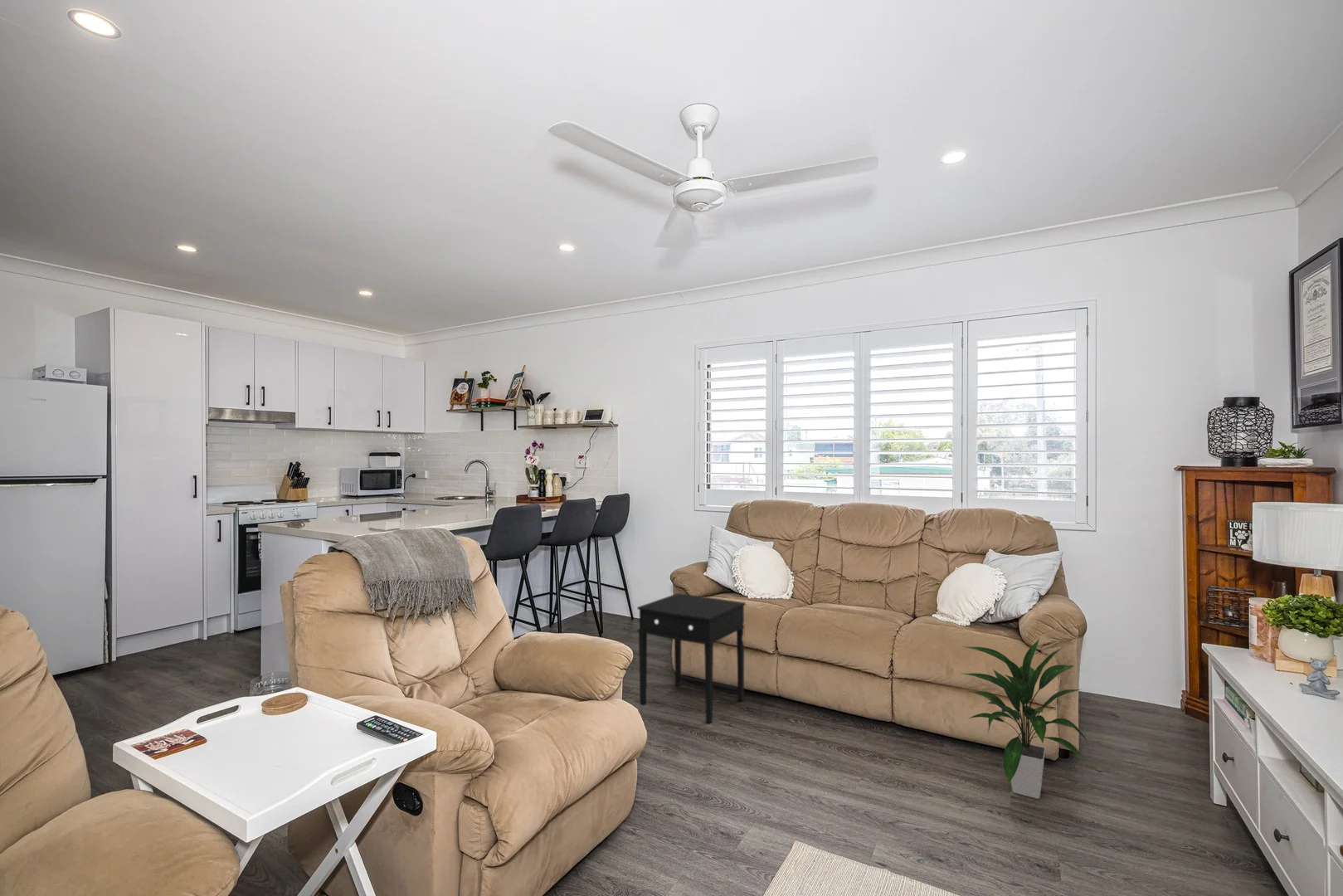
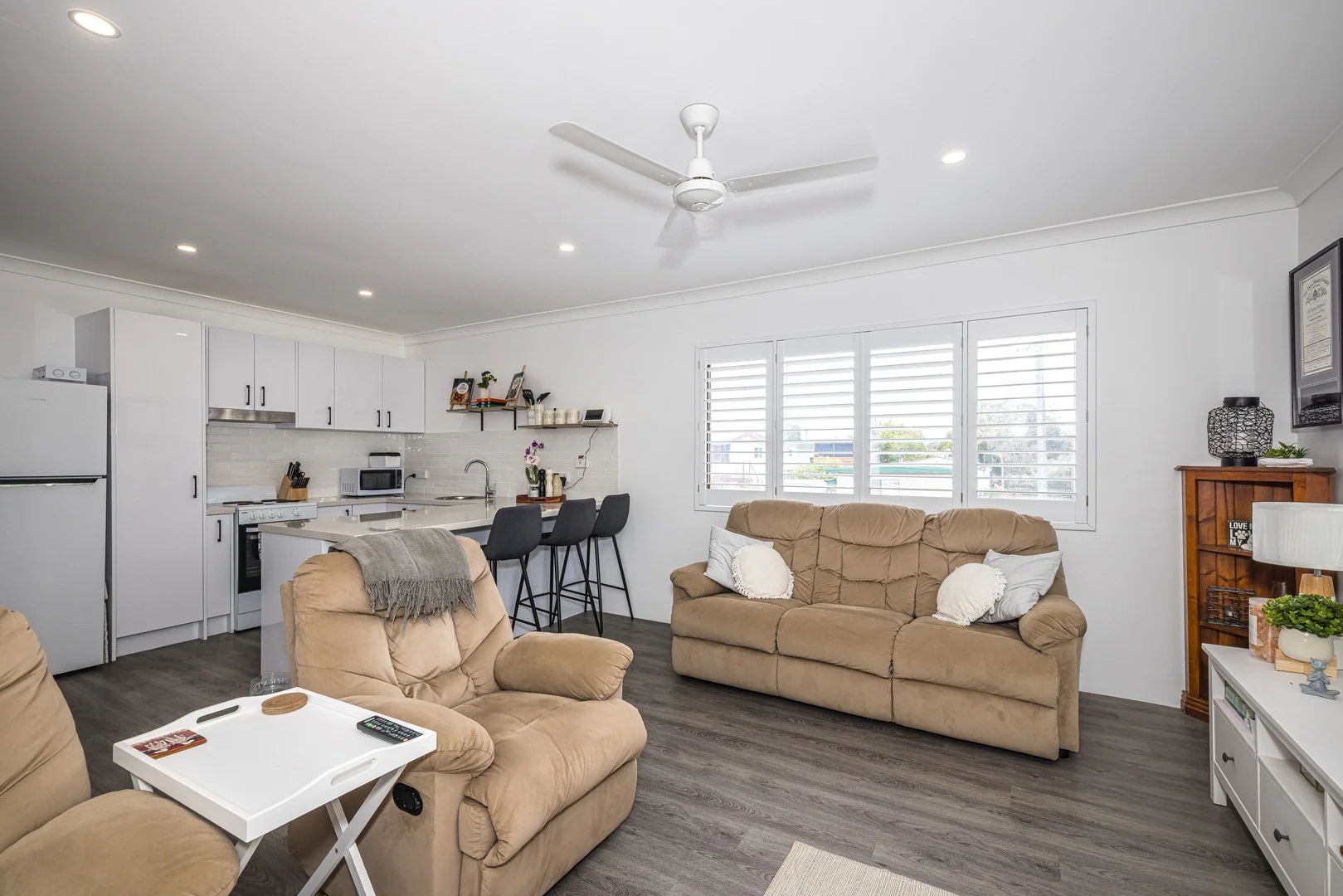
- side table [636,592,747,724]
- indoor plant [960,638,1090,800]
